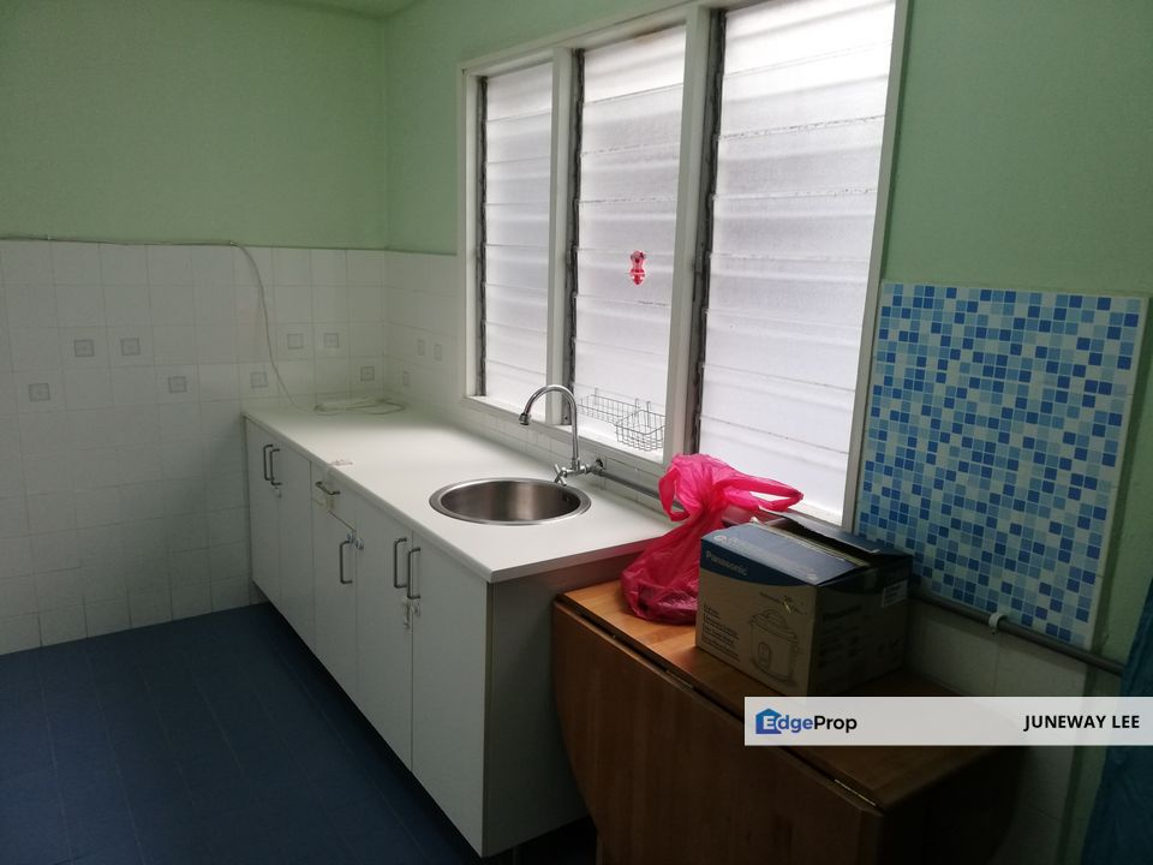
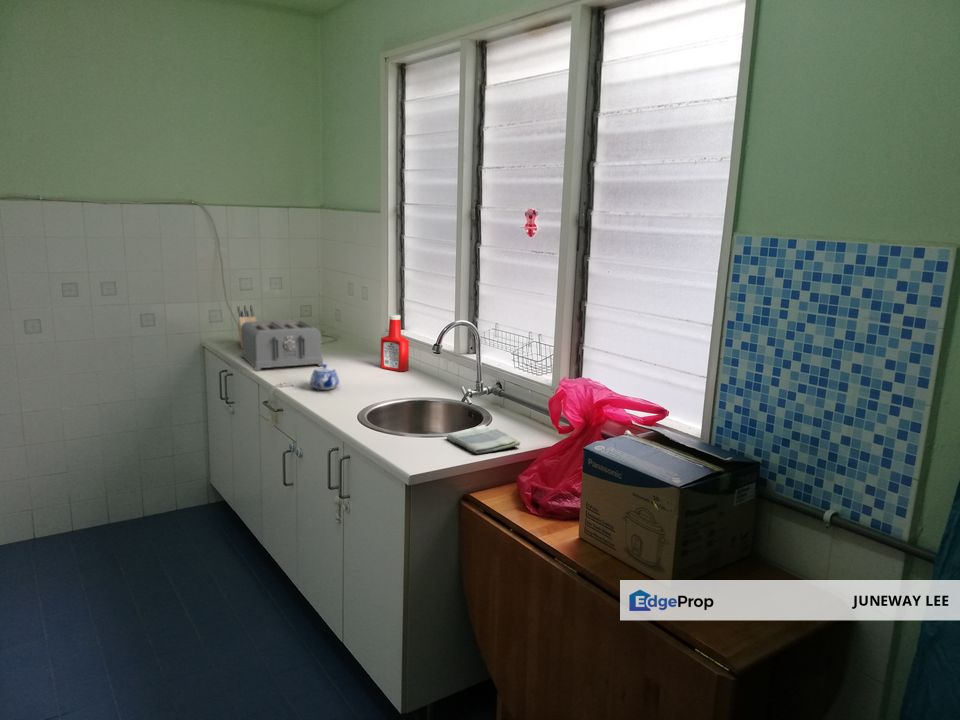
+ knife block [236,304,258,349]
+ toaster [240,318,324,372]
+ teapot [309,363,340,391]
+ soap bottle [380,314,410,372]
+ dish towel [445,424,521,455]
